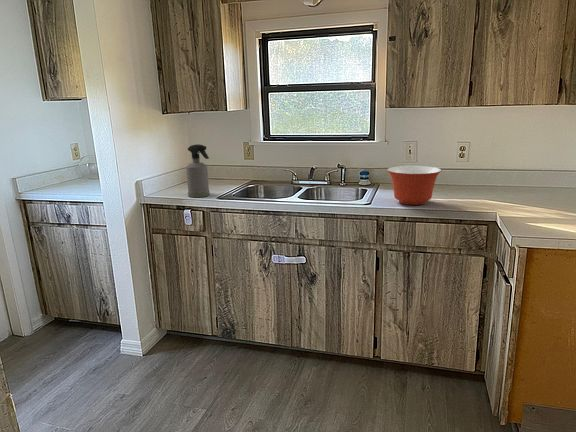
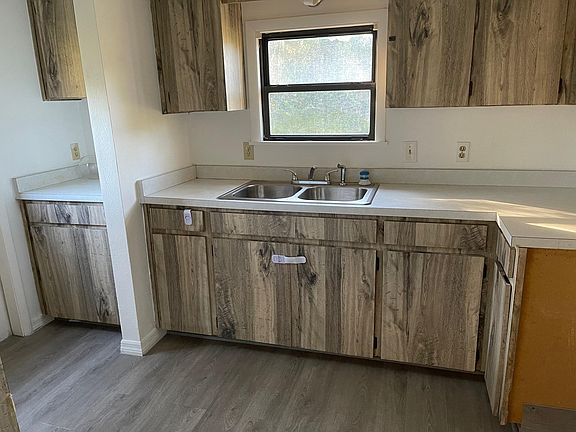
- spray bottle [185,143,211,198]
- mixing bowl [386,165,442,206]
